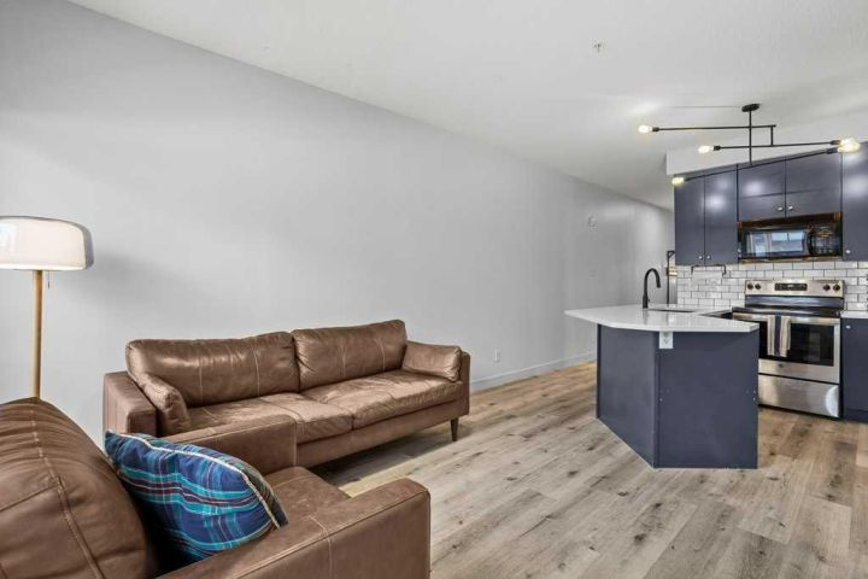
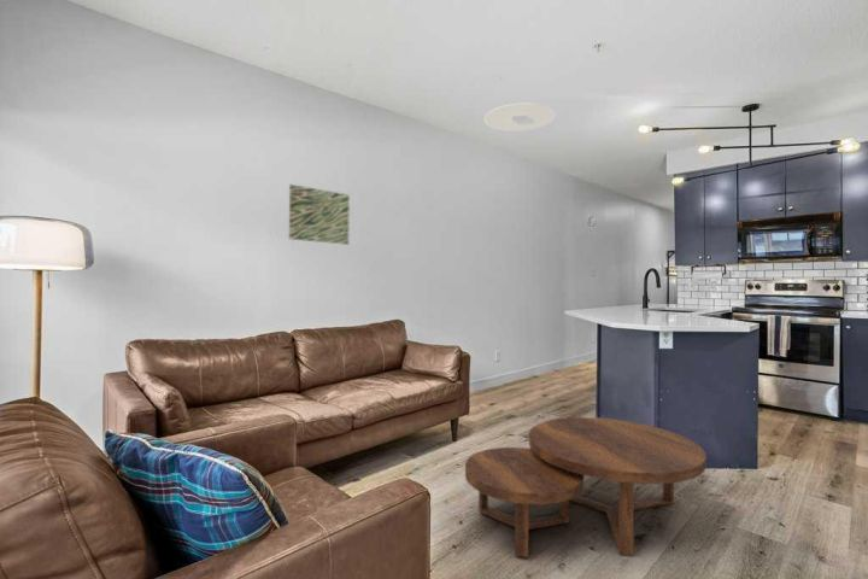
+ ceiling light [482,103,556,133]
+ wall art [288,183,351,246]
+ coffee table [464,416,708,558]
